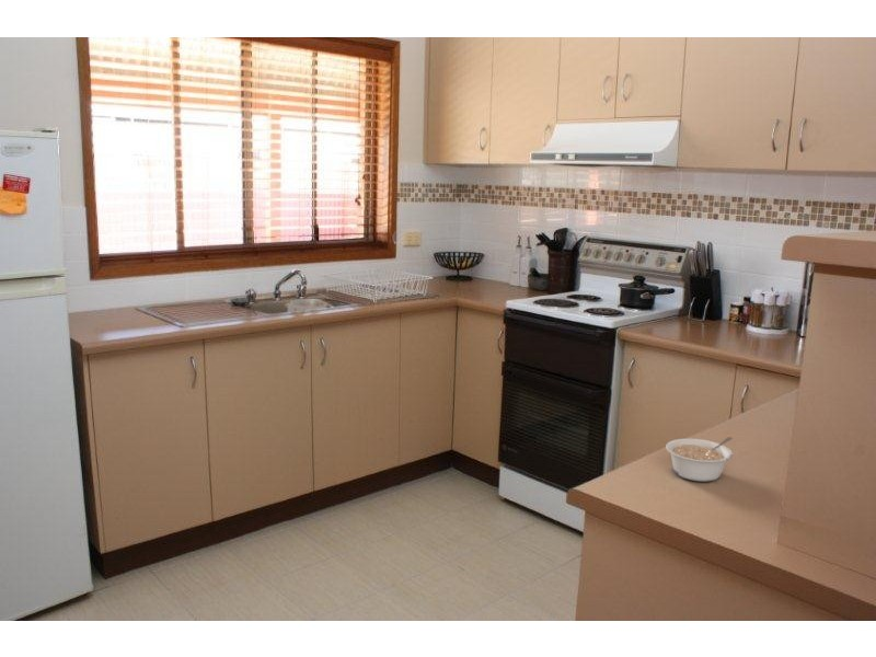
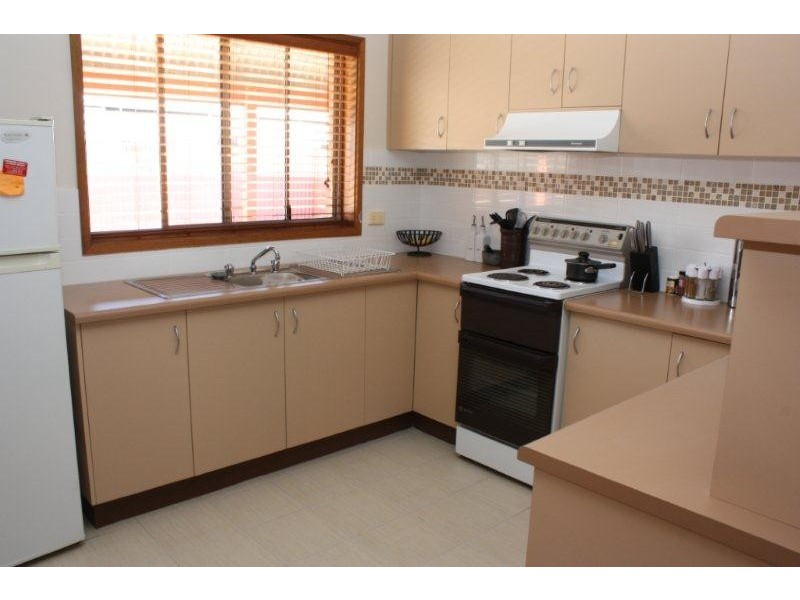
- legume [665,436,734,483]
